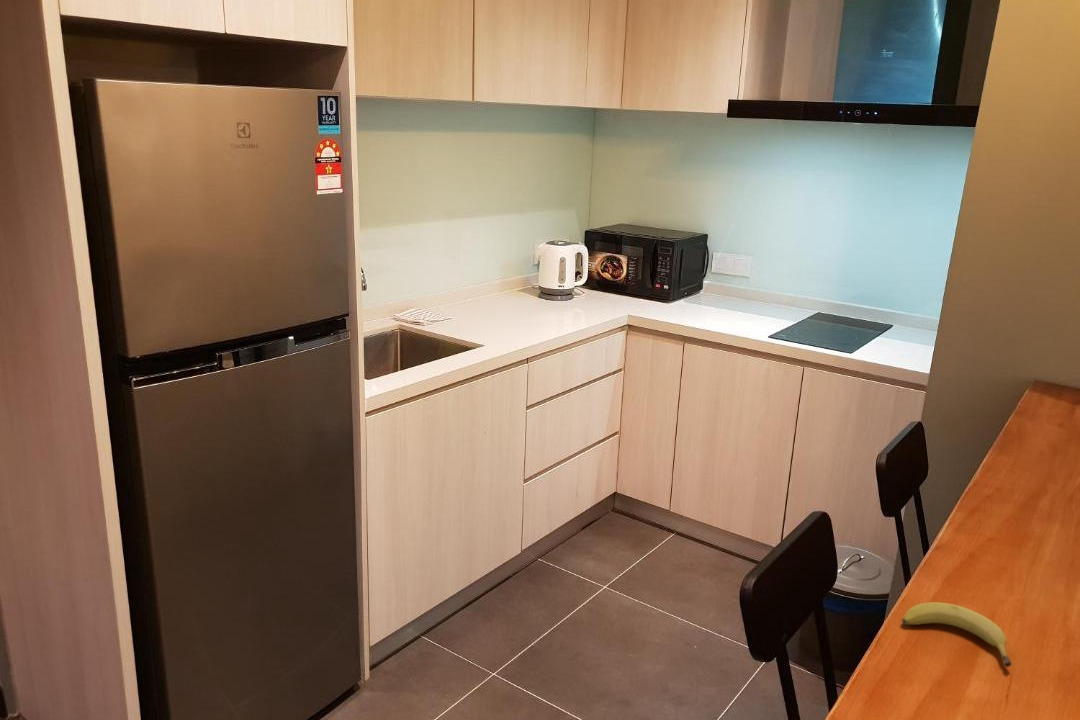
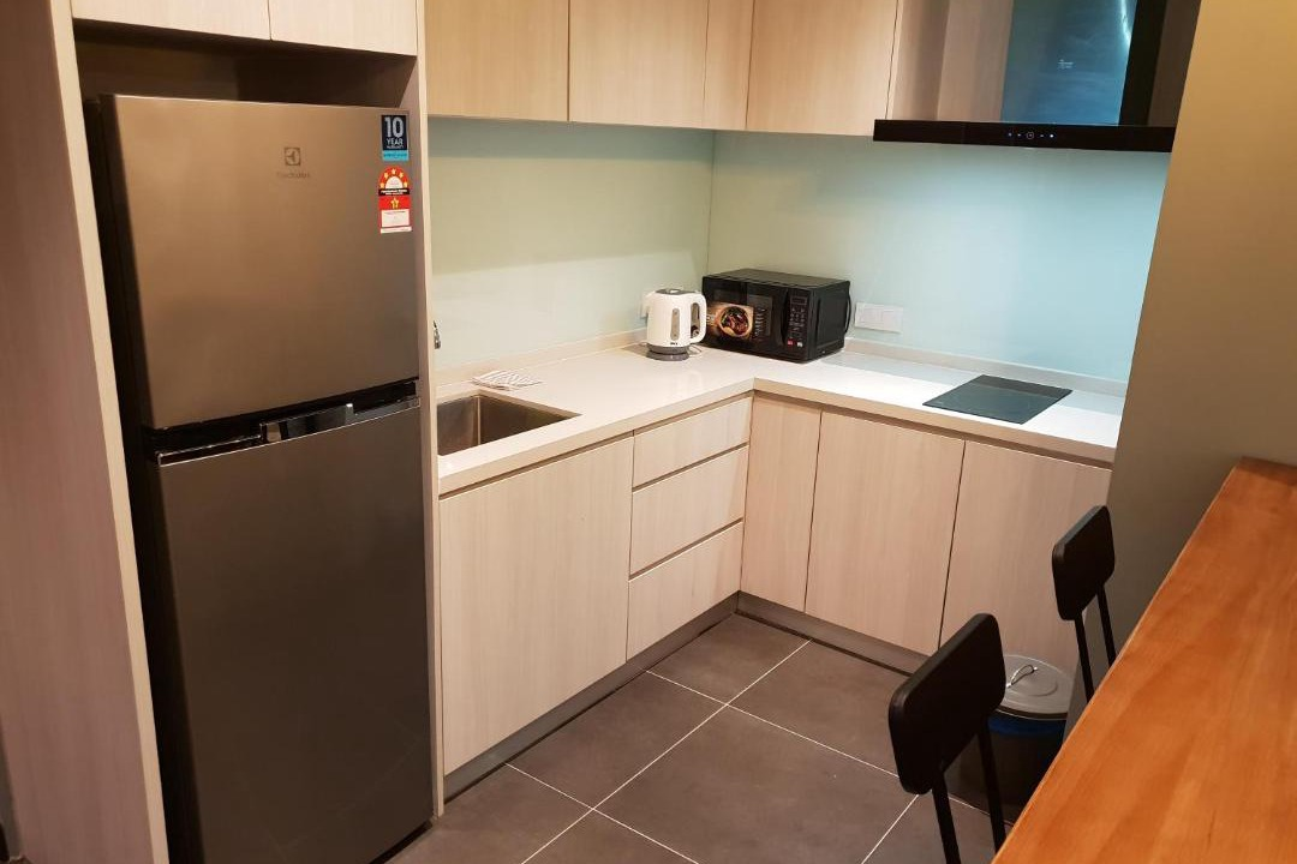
- fruit [901,601,1013,668]
